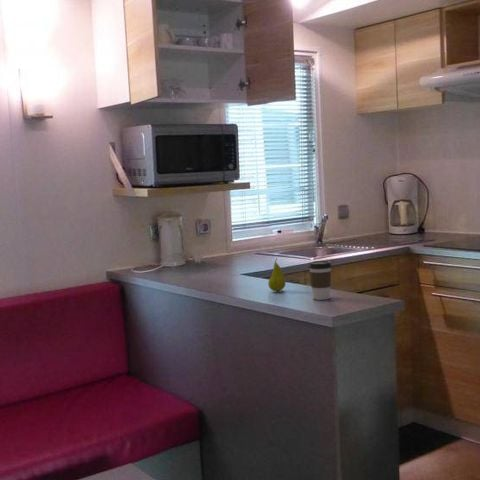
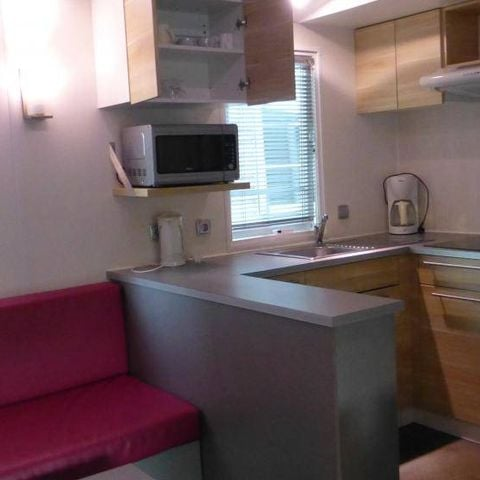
- fruit [267,258,287,292]
- coffee cup [308,260,333,301]
